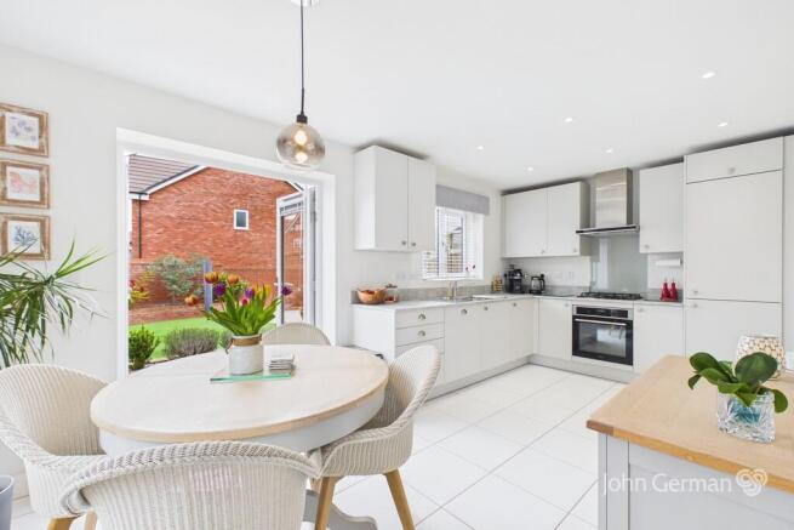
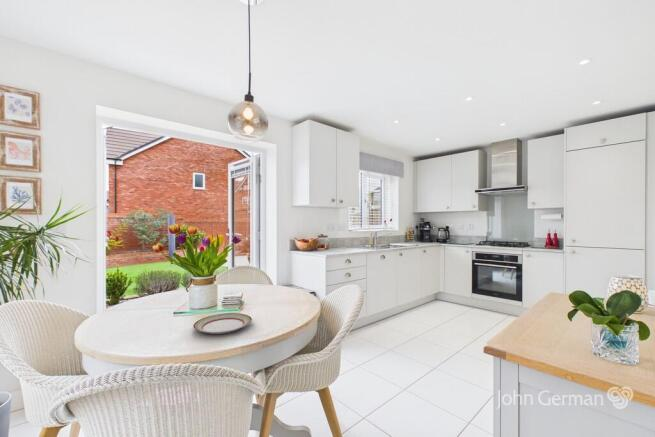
+ plate [192,312,253,335]
